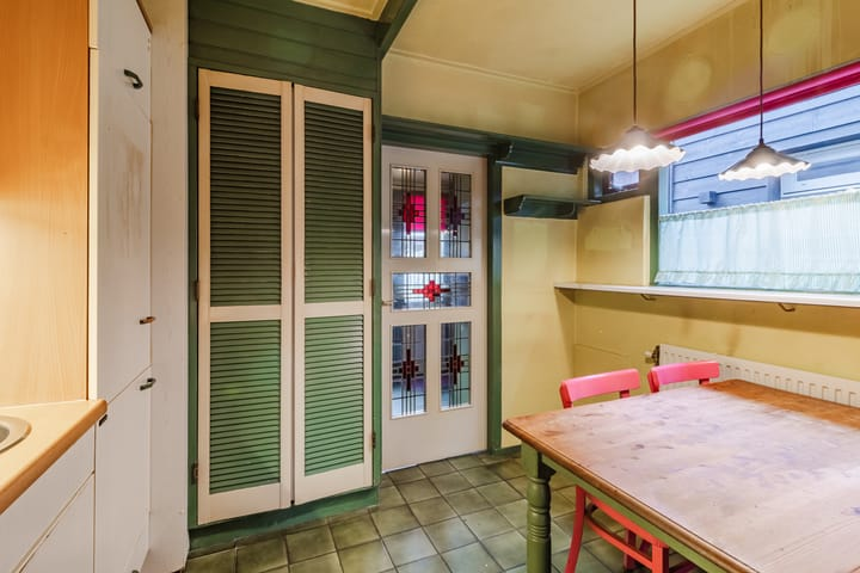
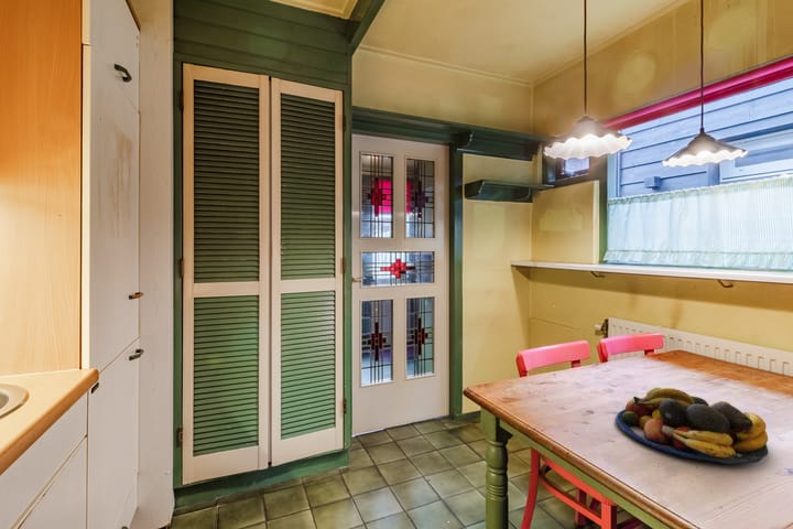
+ fruit bowl [615,387,769,465]
